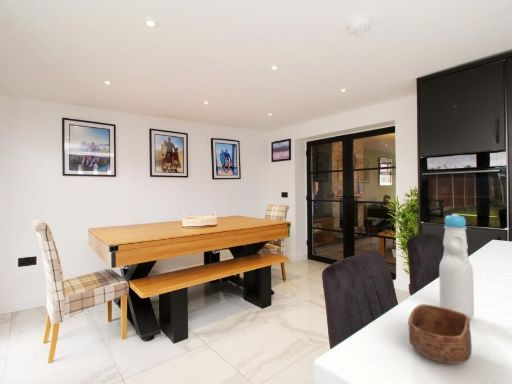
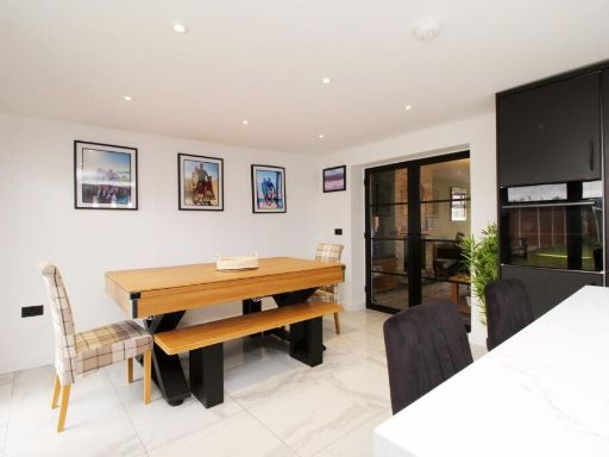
- bottle [438,213,475,320]
- bowl [407,303,473,365]
